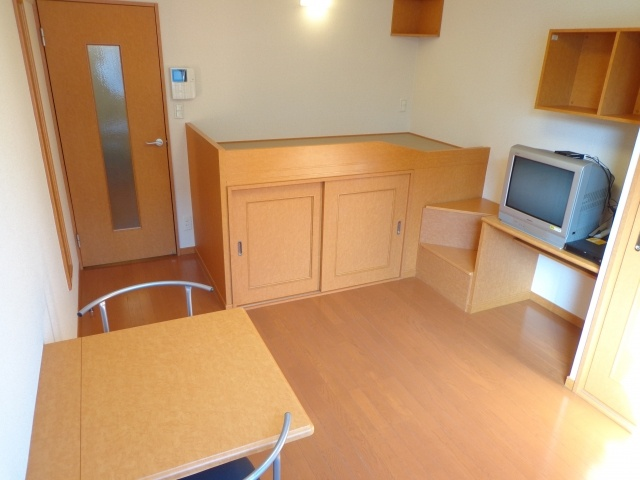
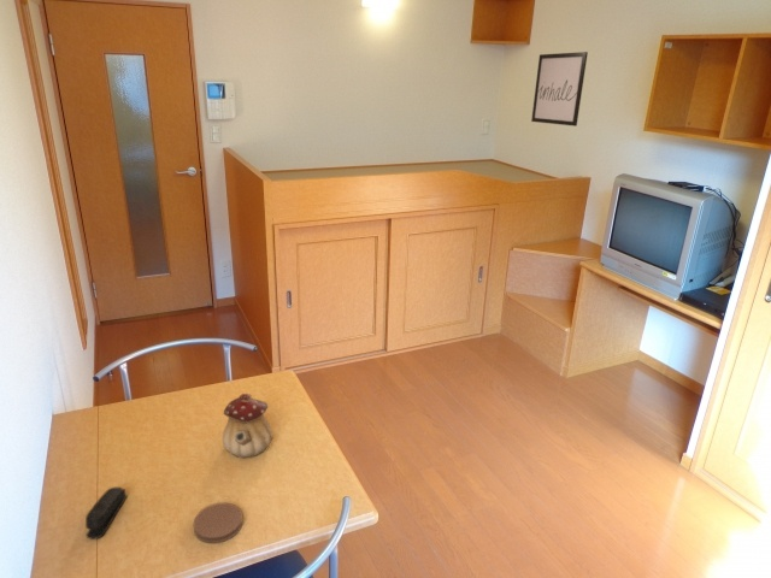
+ stapler [84,486,128,539]
+ wall art [530,51,589,128]
+ teapot [222,393,273,459]
+ coaster [192,502,245,544]
